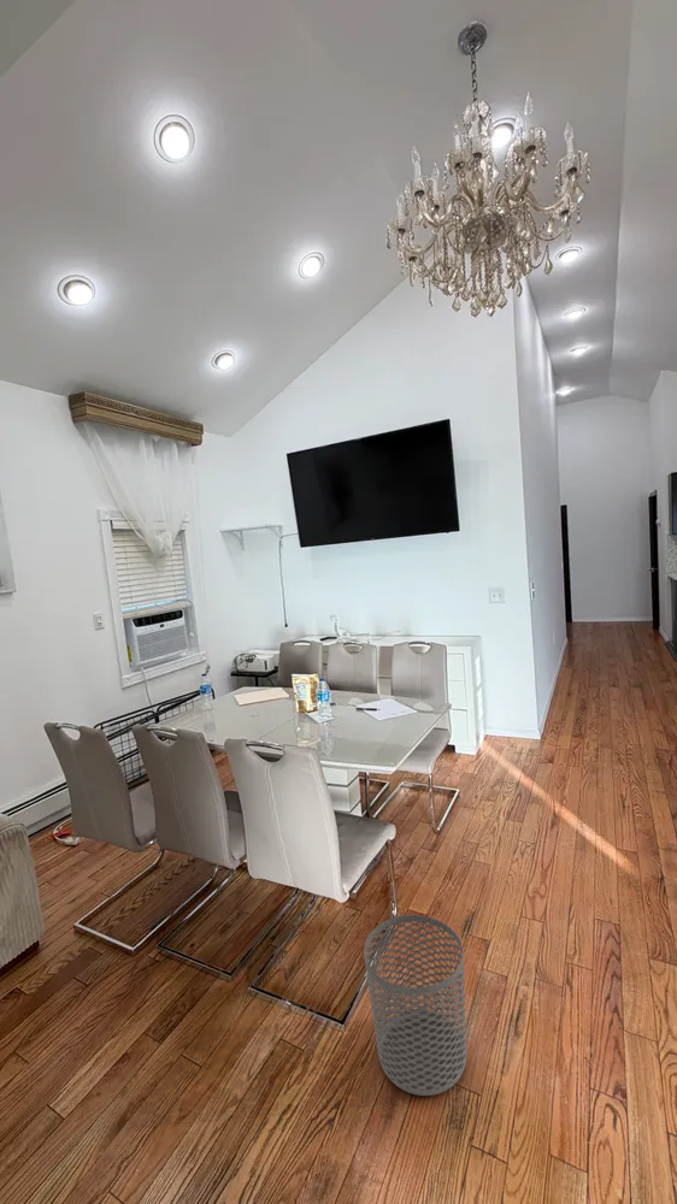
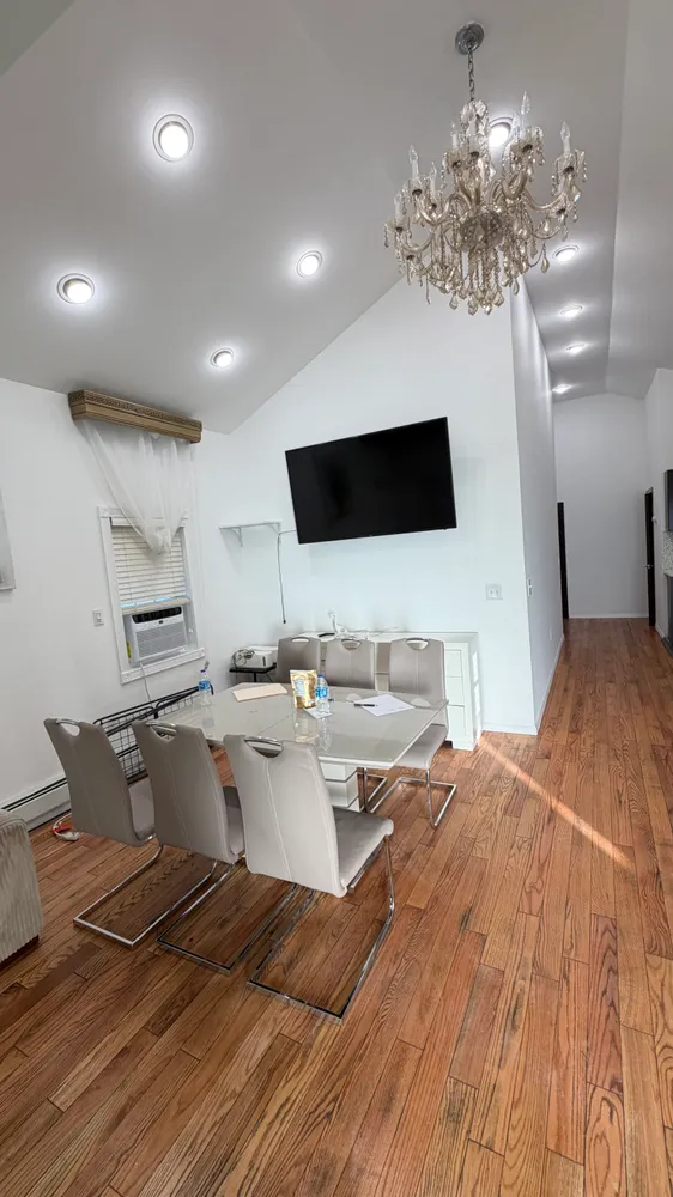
- waste bin [363,914,467,1097]
